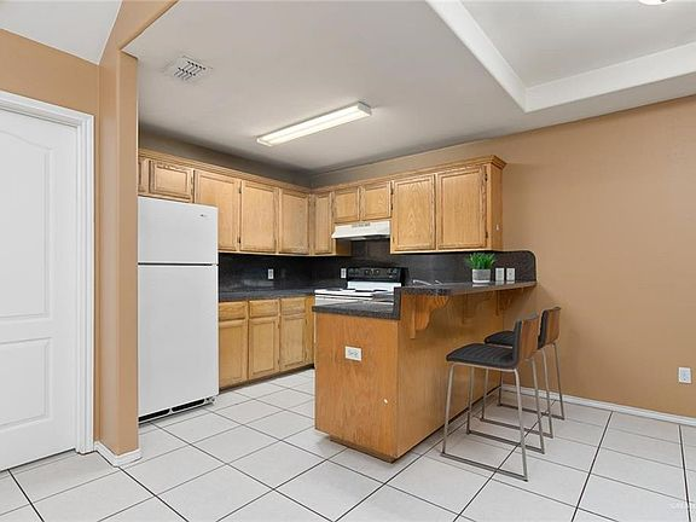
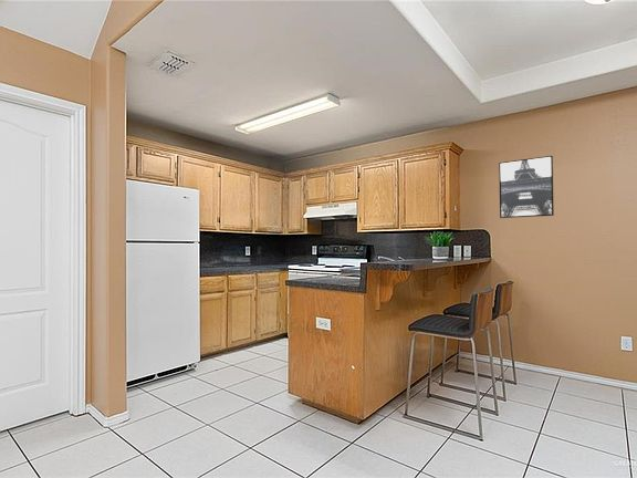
+ wall art [498,155,555,219]
